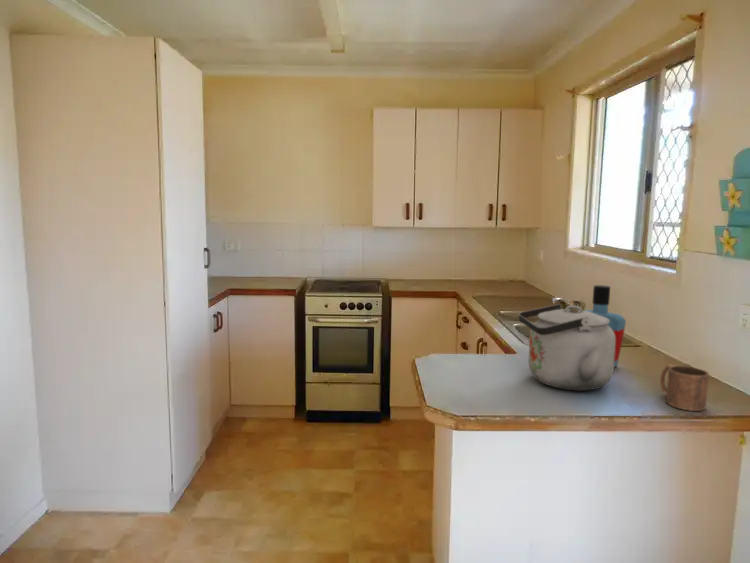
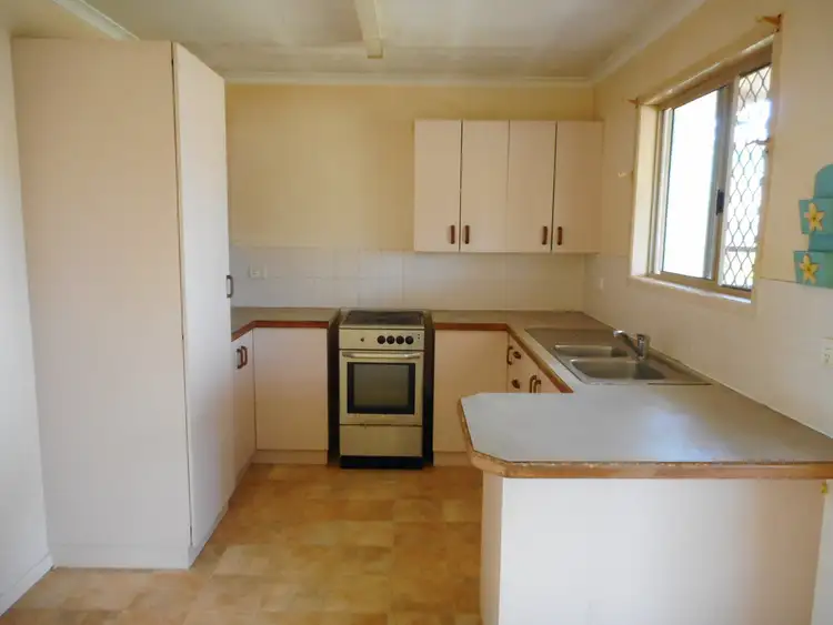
- kettle [518,303,615,392]
- bottle [583,284,627,368]
- mug [659,364,710,412]
